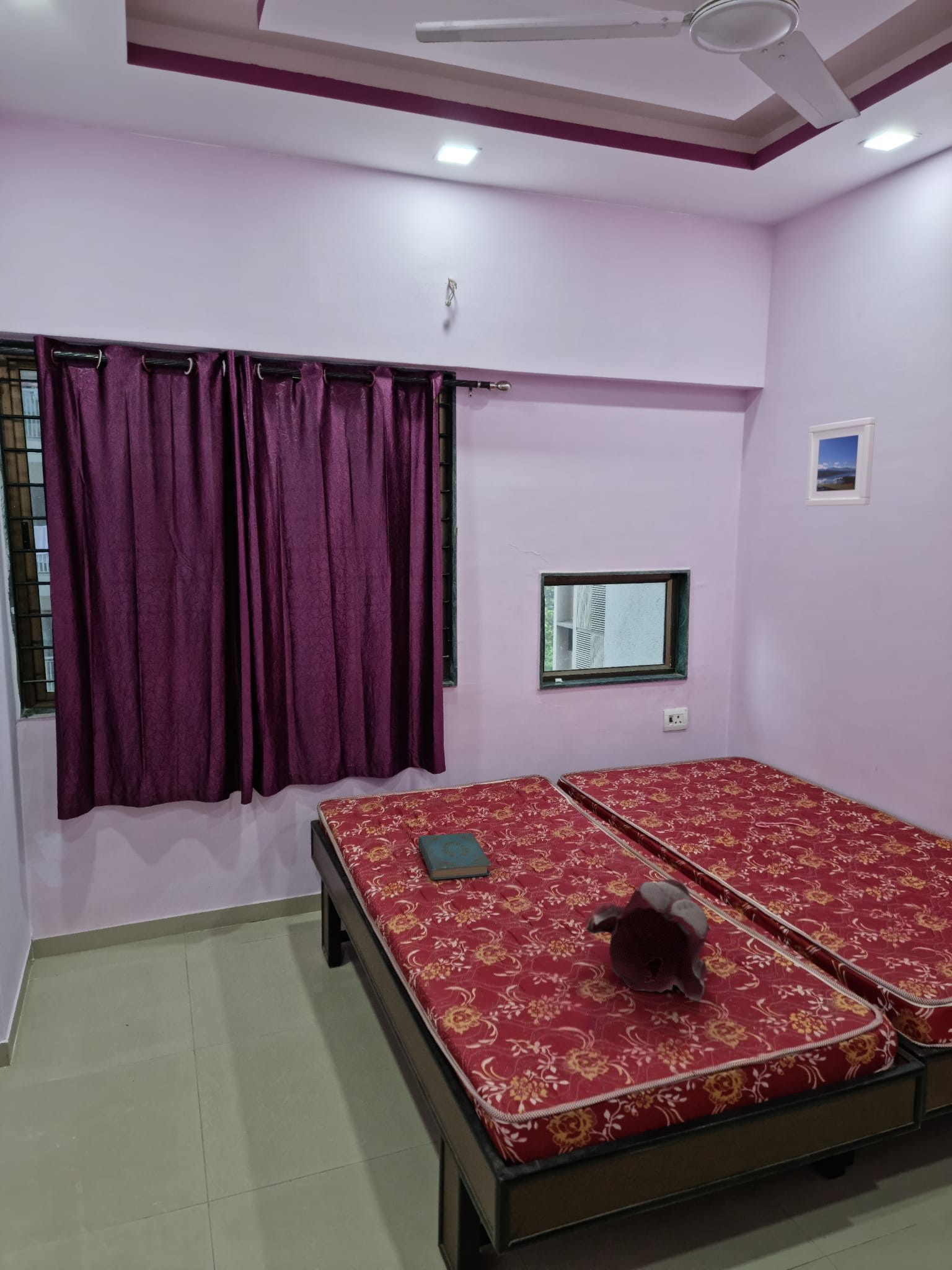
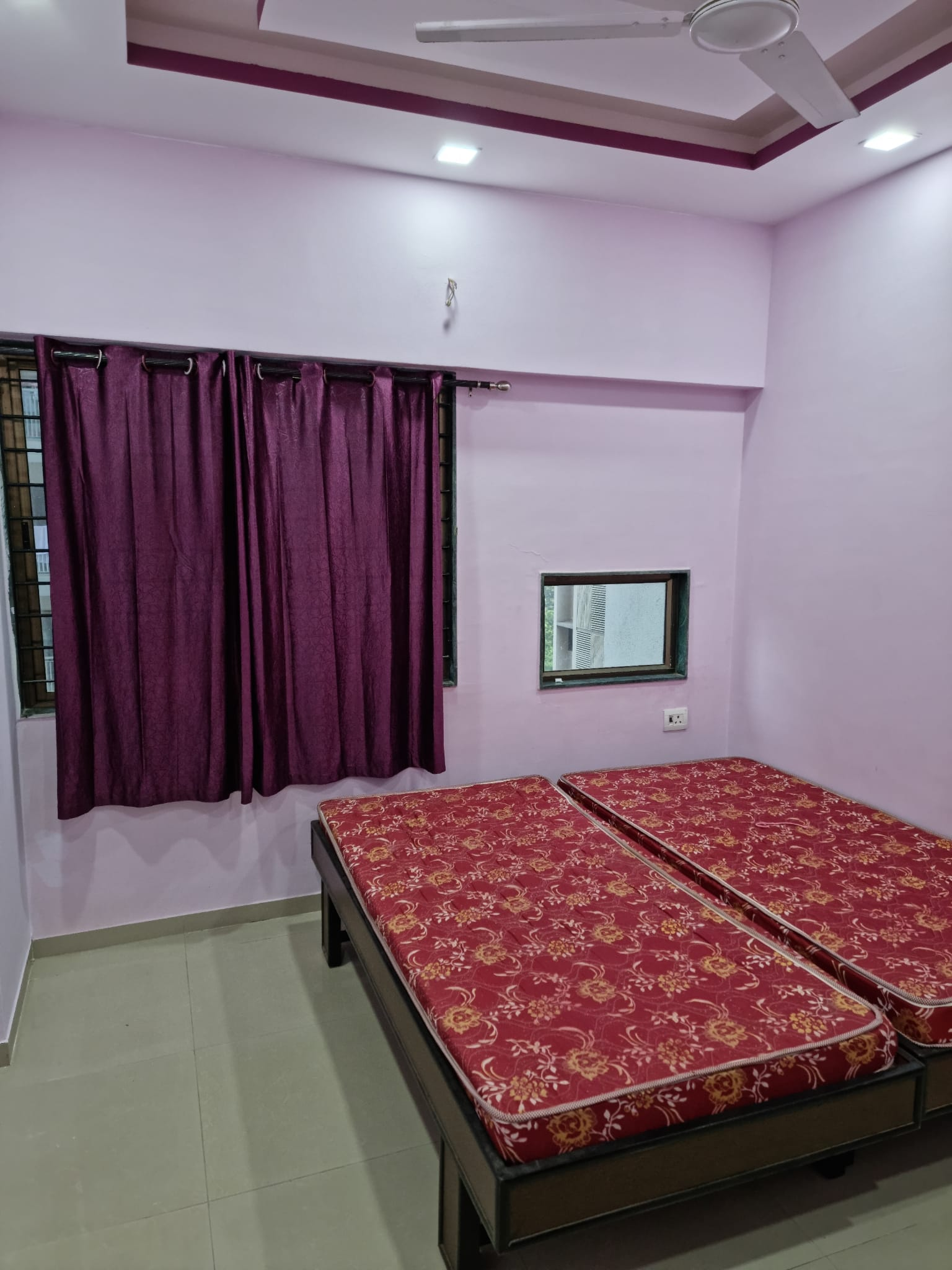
- teddy bear [585,879,712,1001]
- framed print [804,417,876,507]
- book [417,832,491,880]
